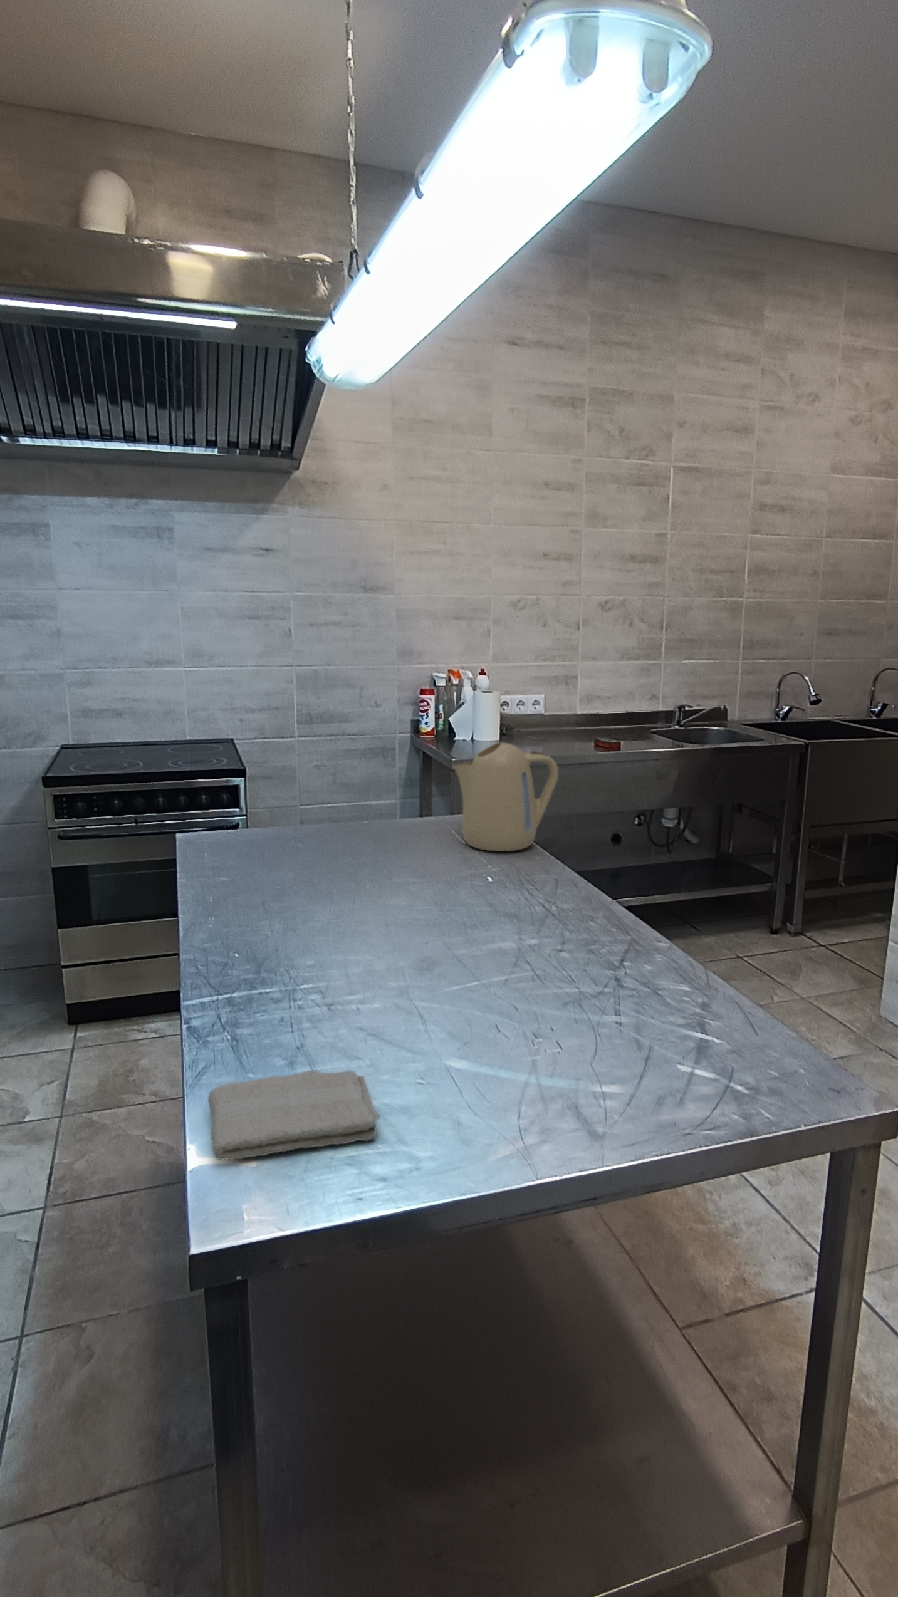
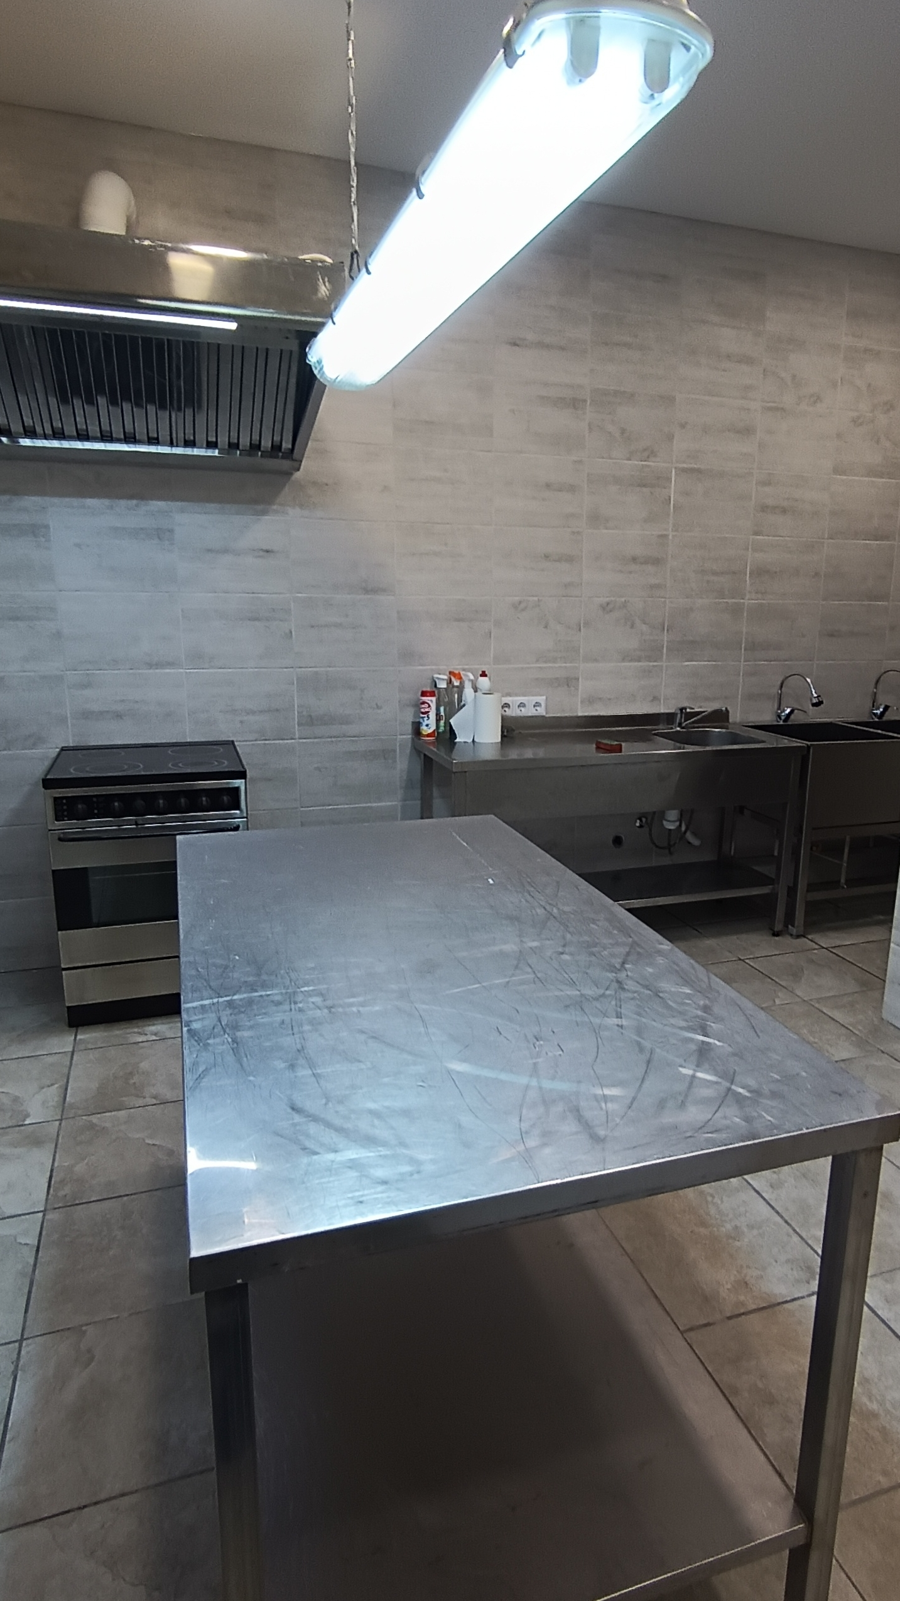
- kettle [452,741,559,852]
- washcloth [207,1069,380,1160]
